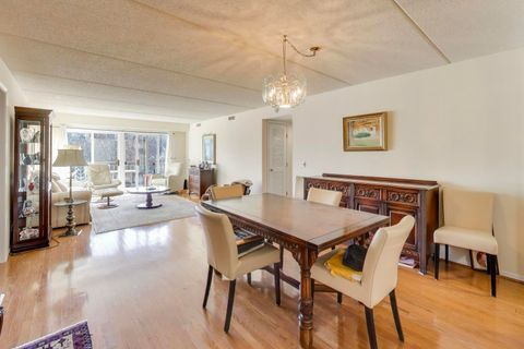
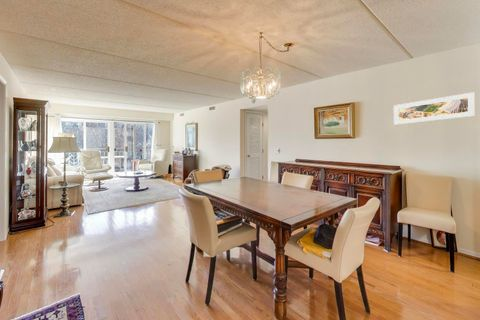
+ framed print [393,91,476,125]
